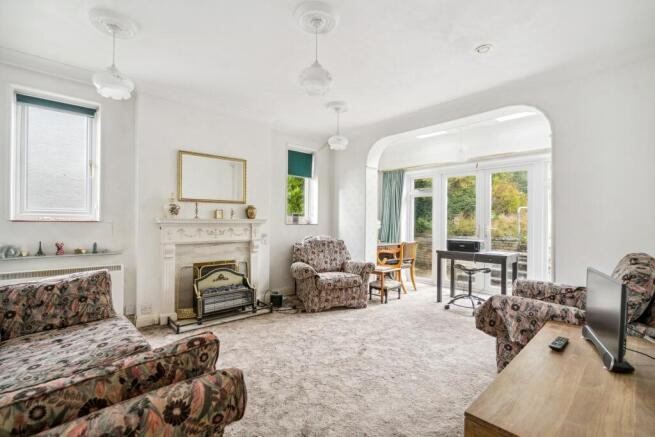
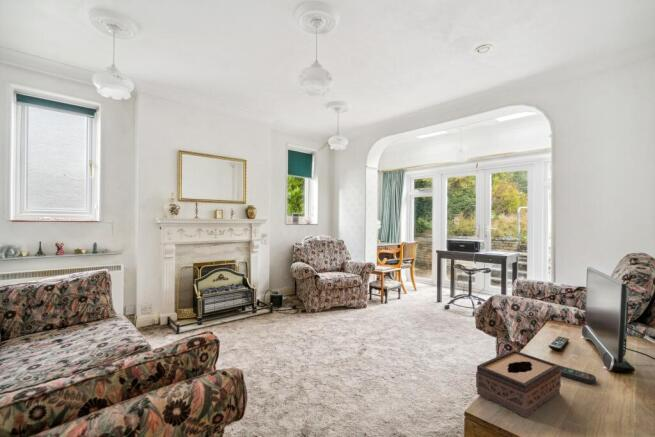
+ tissue box [475,349,562,418]
+ remote control [560,365,597,385]
